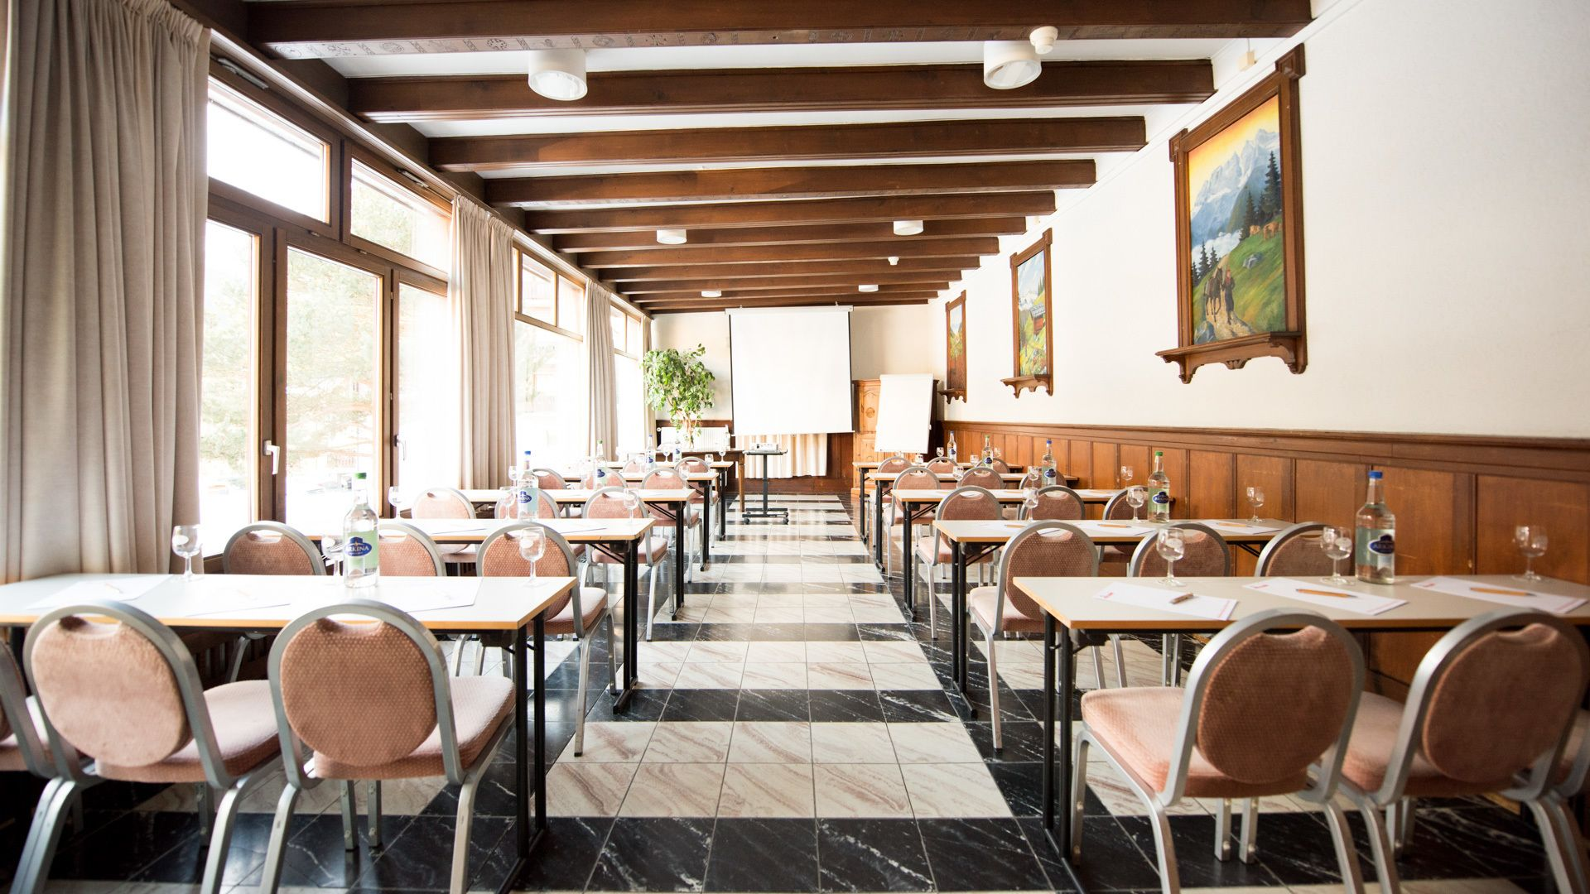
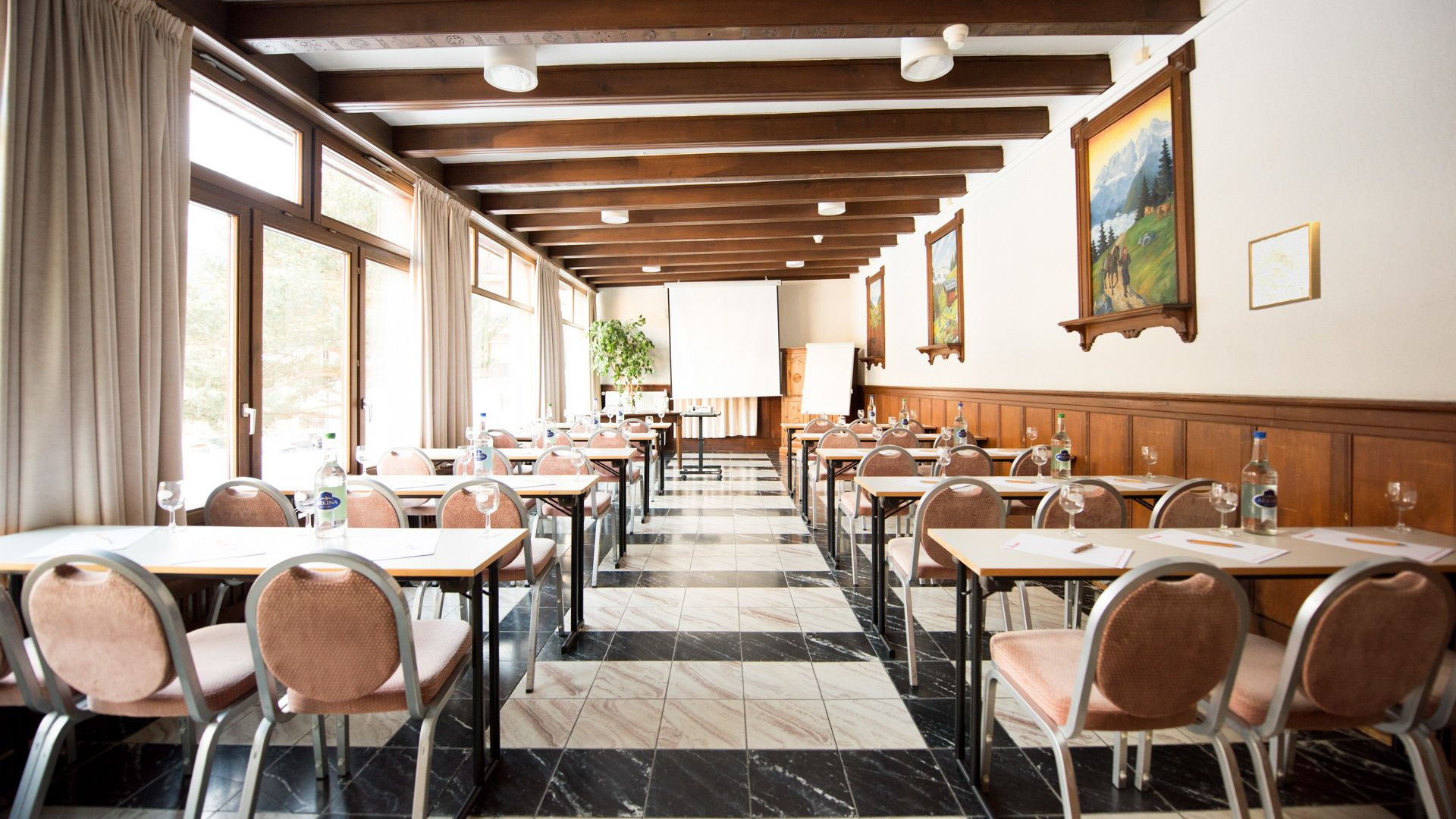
+ wall art [1247,221,1322,311]
